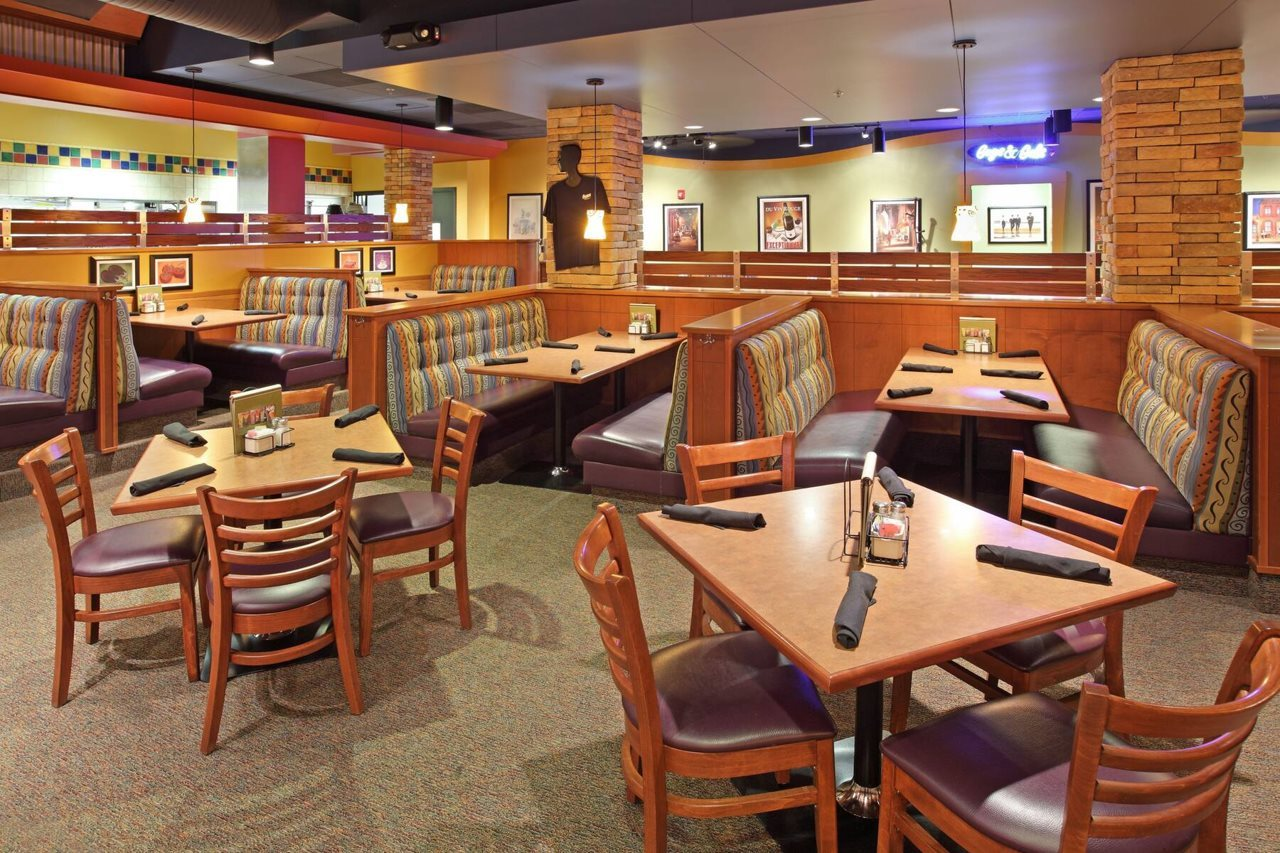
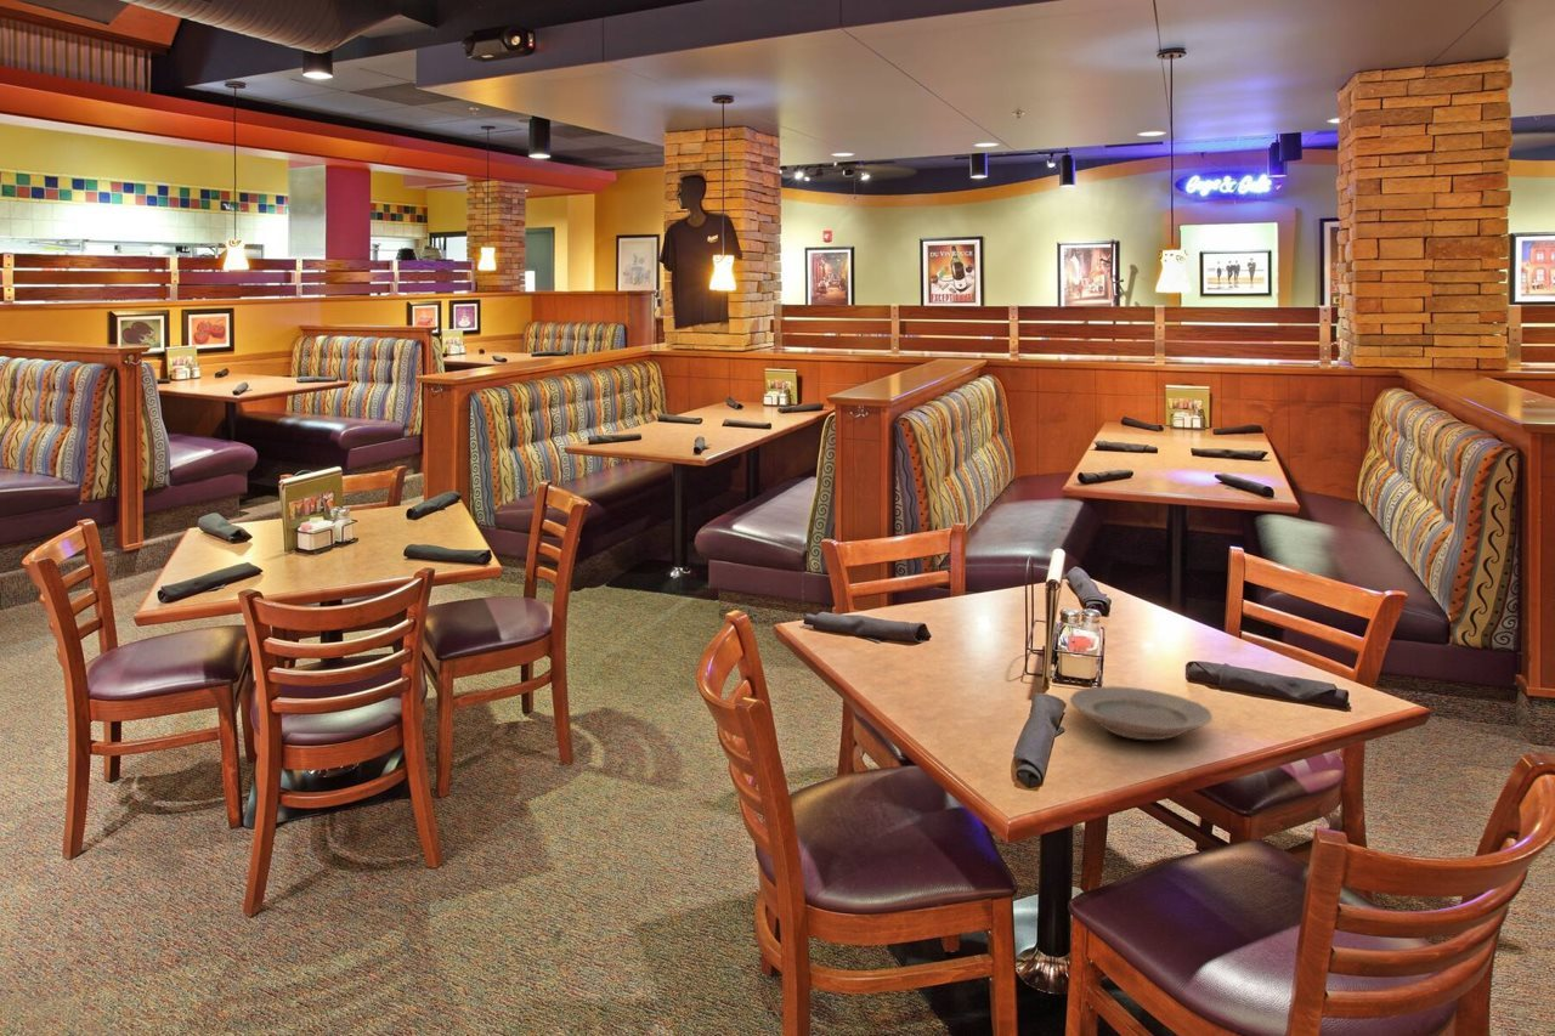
+ plate [1069,685,1214,741]
